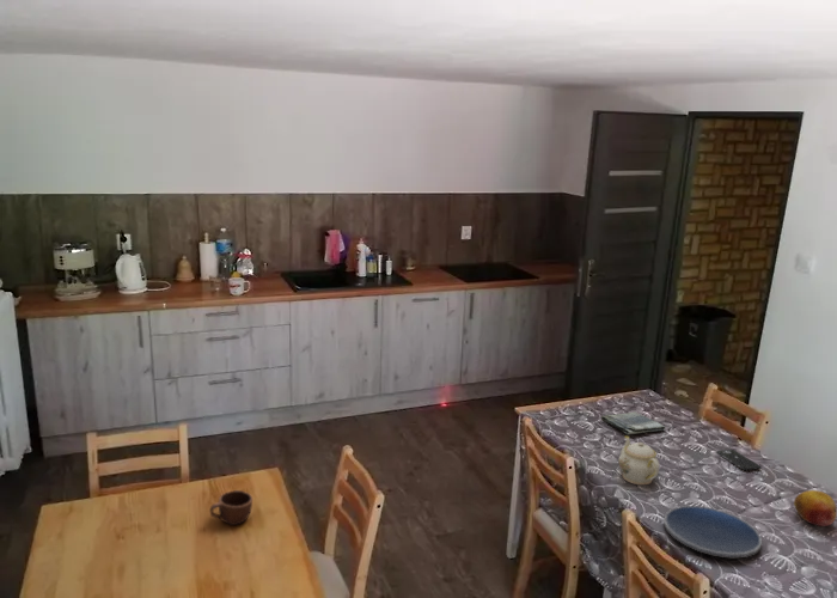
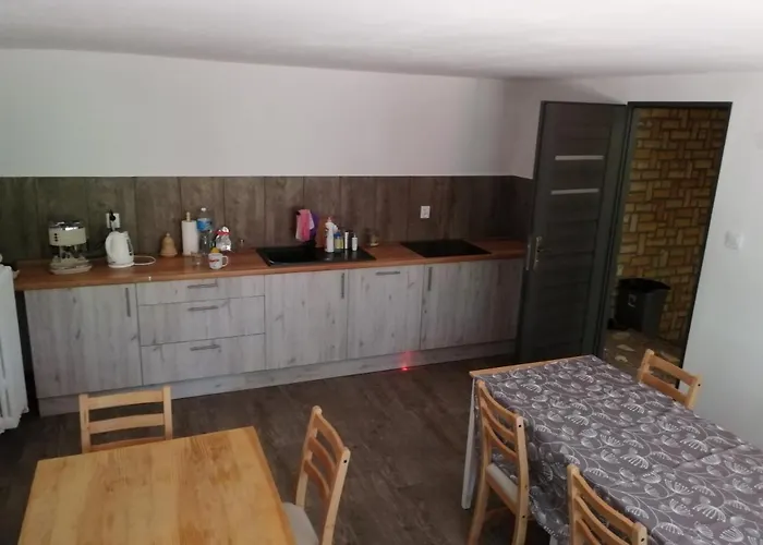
- plate [662,505,763,559]
- dish towel [600,411,666,435]
- smartphone [715,448,763,471]
- teapot [617,435,660,486]
- mug [209,489,253,526]
- fruit [793,489,837,527]
